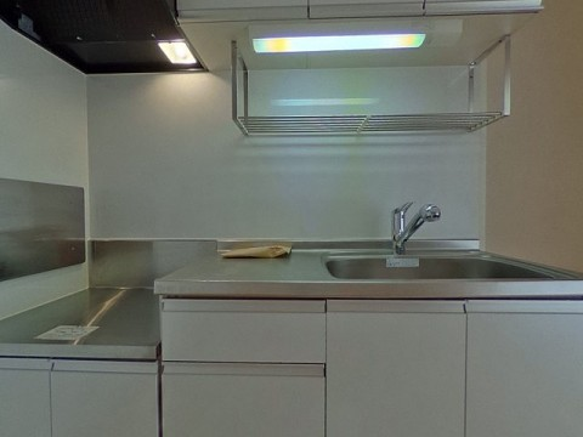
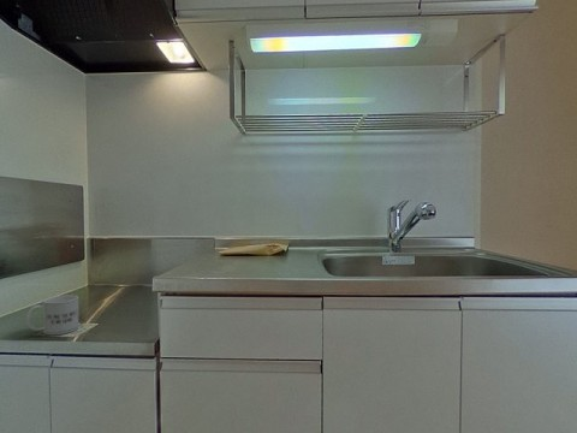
+ mug [25,295,79,336]
